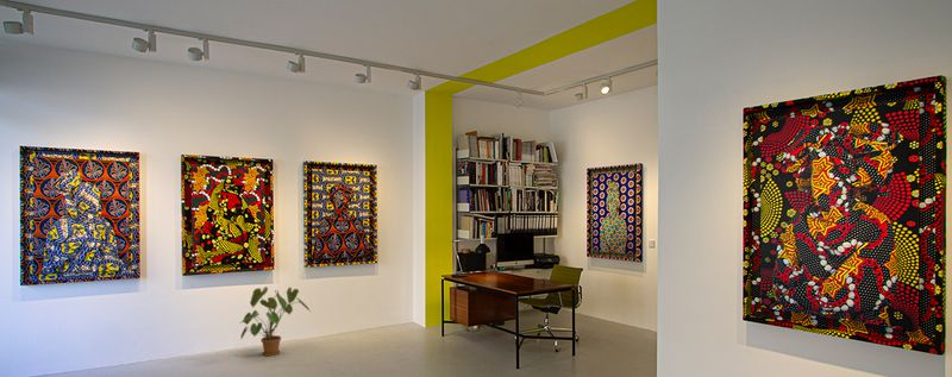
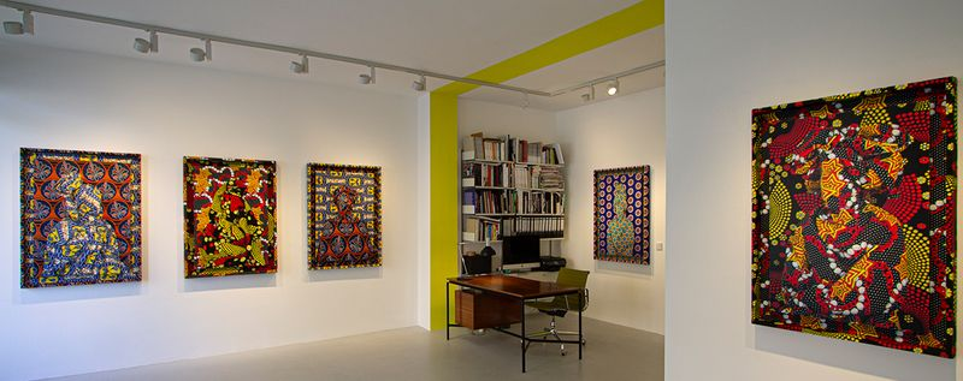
- house plant [239,285,312,358]
